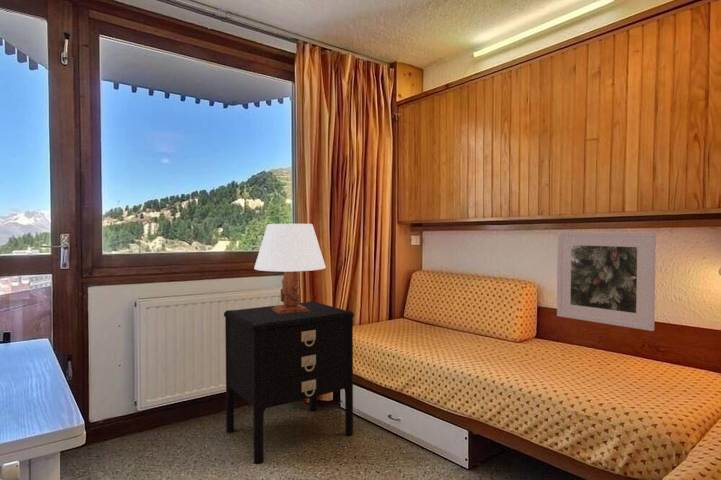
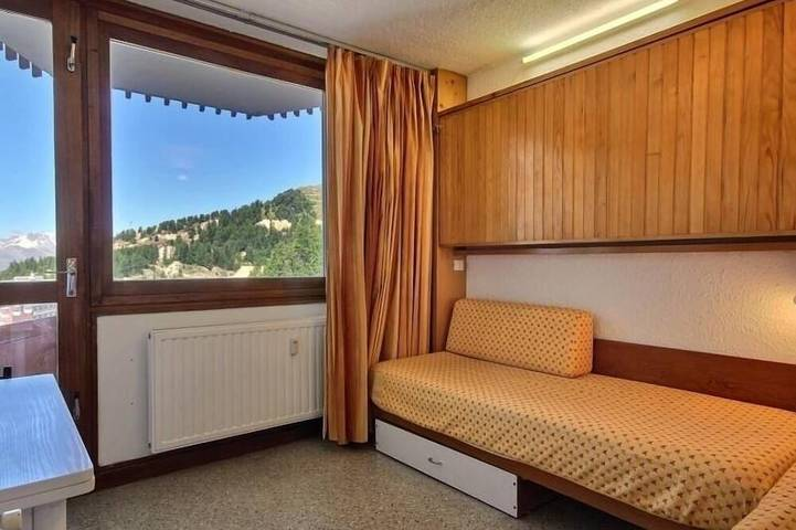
- table lamp [253,223,326,314]
- nightstand [223,300,355,465]
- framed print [556,230,657,332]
